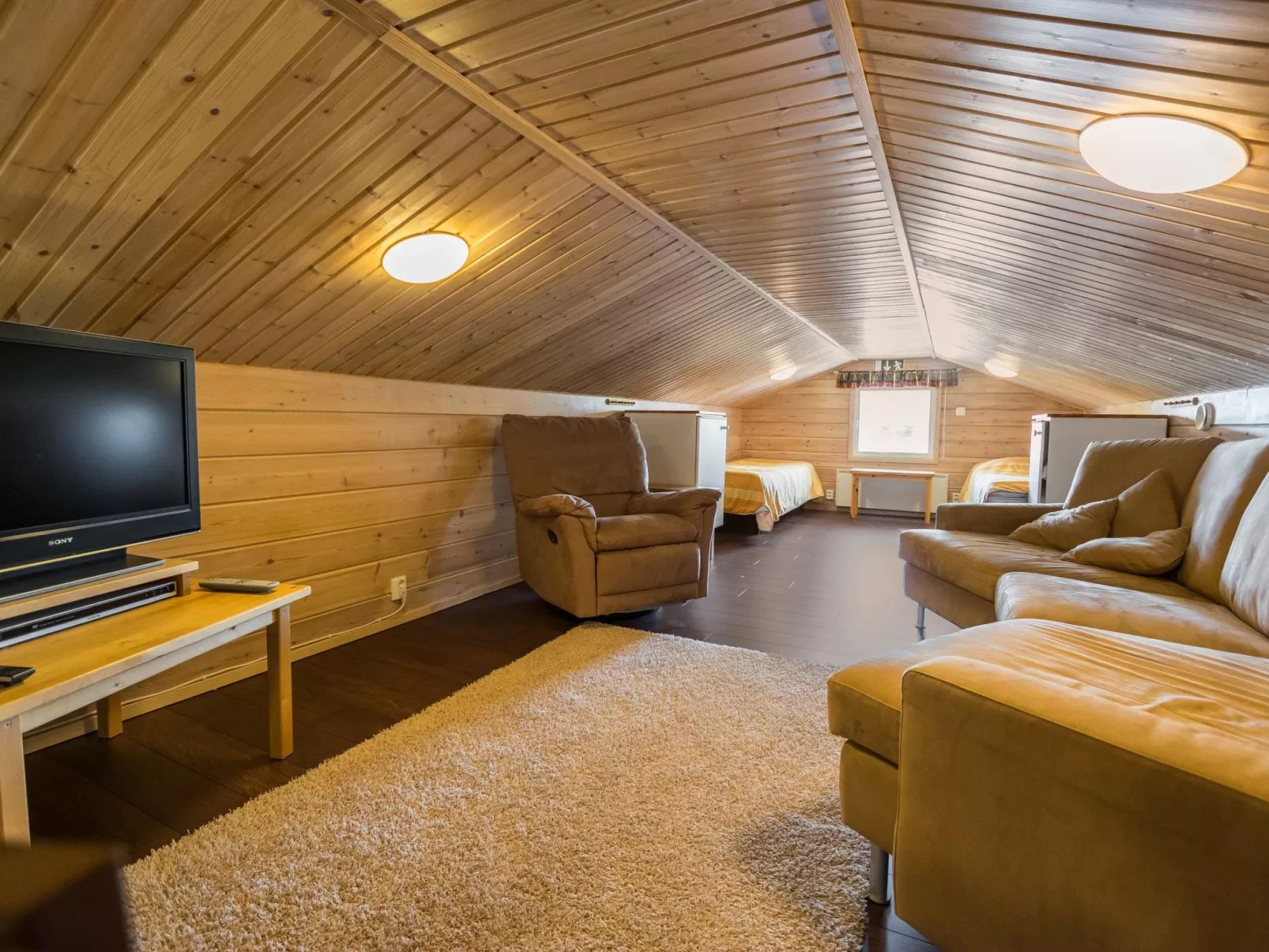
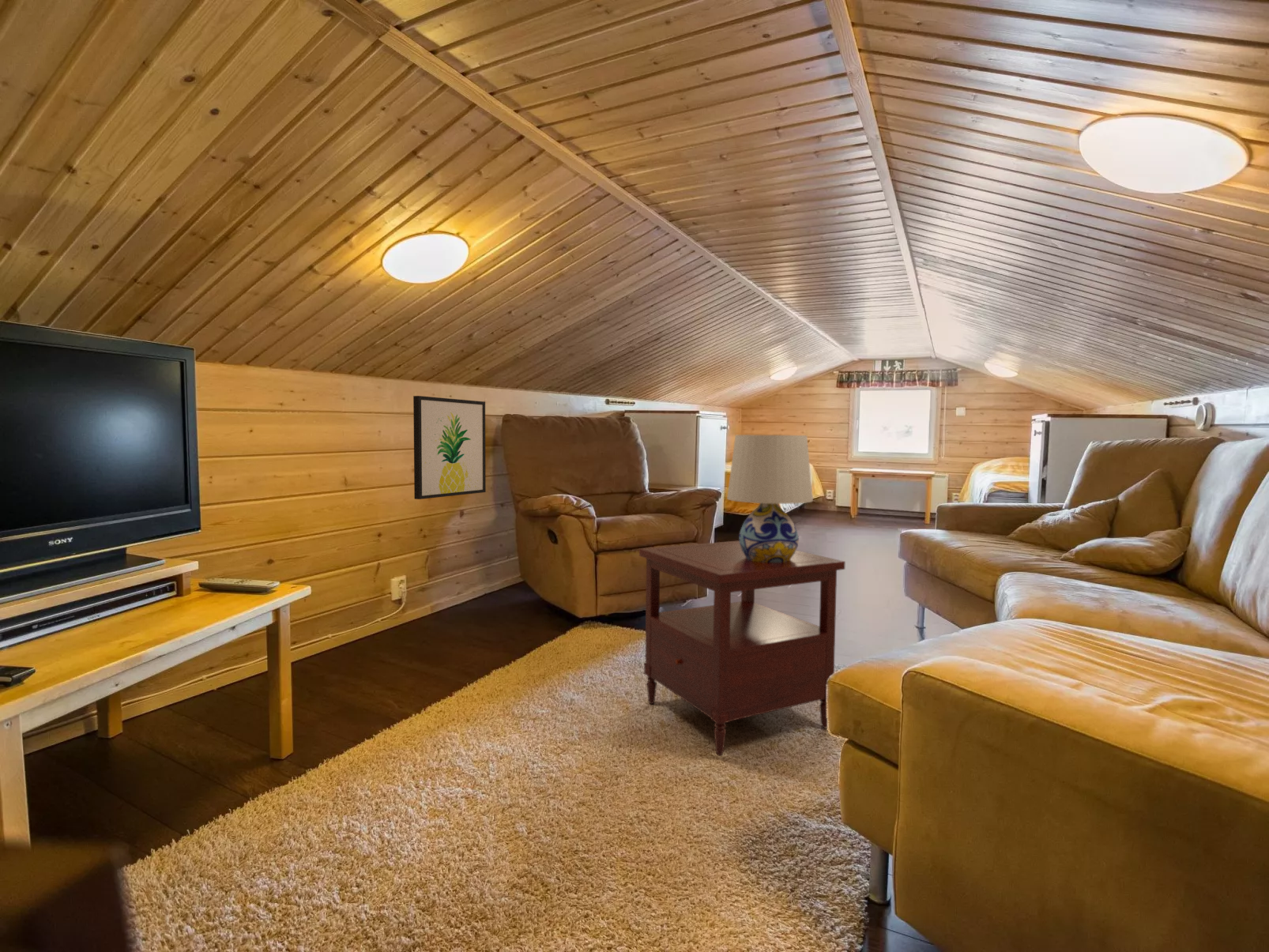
+ side table [638,540,846,757]
+ wall art [412,395,487,500]
+ table lamp [726,434,814,563]
